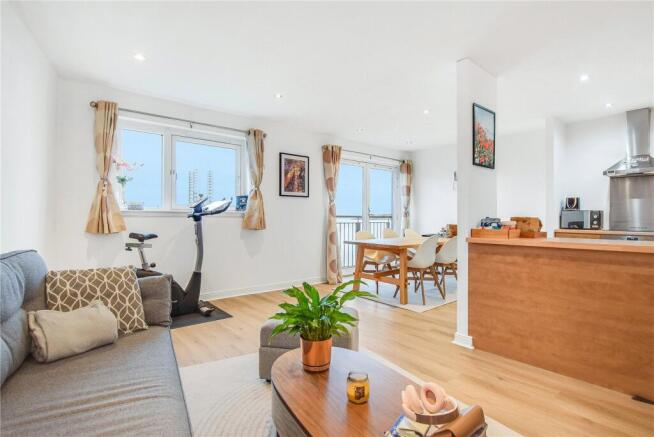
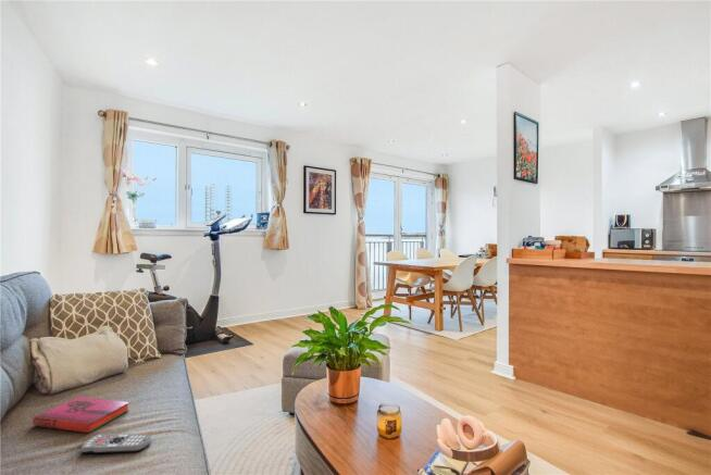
+ remote control [79,433,152,454]
+ hardback book [32,396,130,434]
